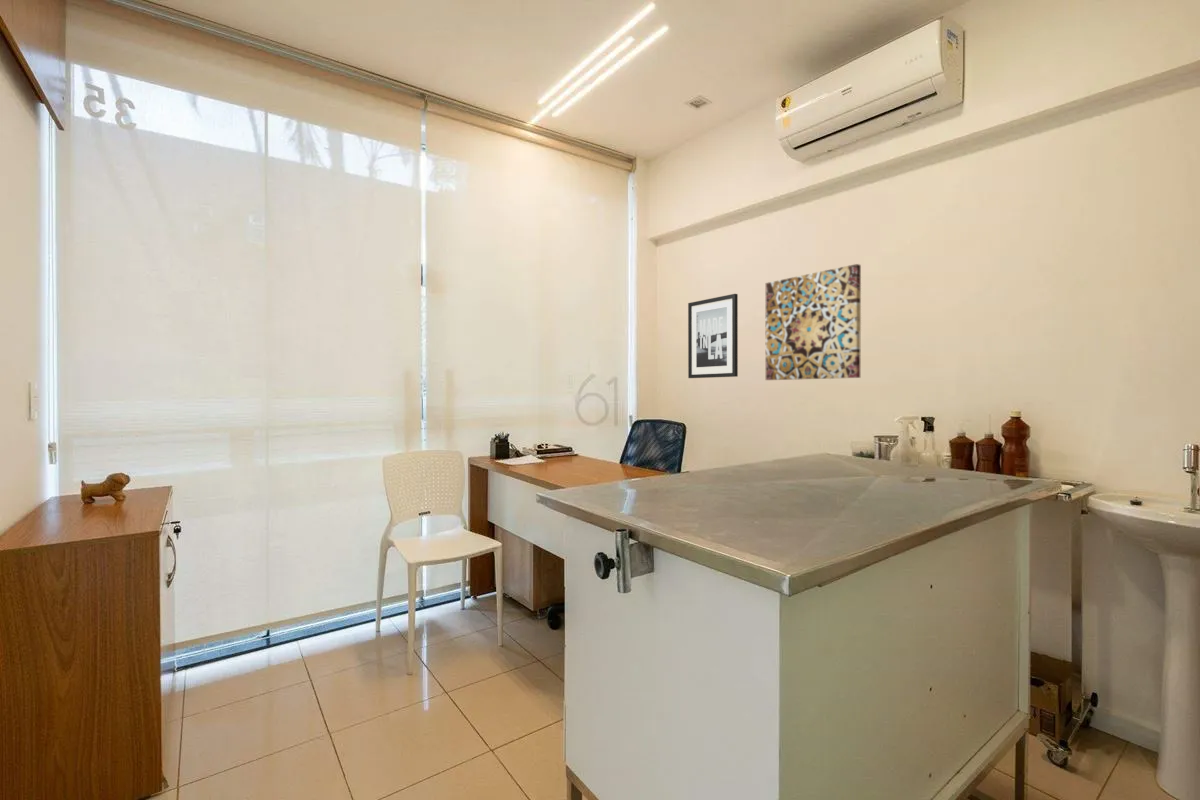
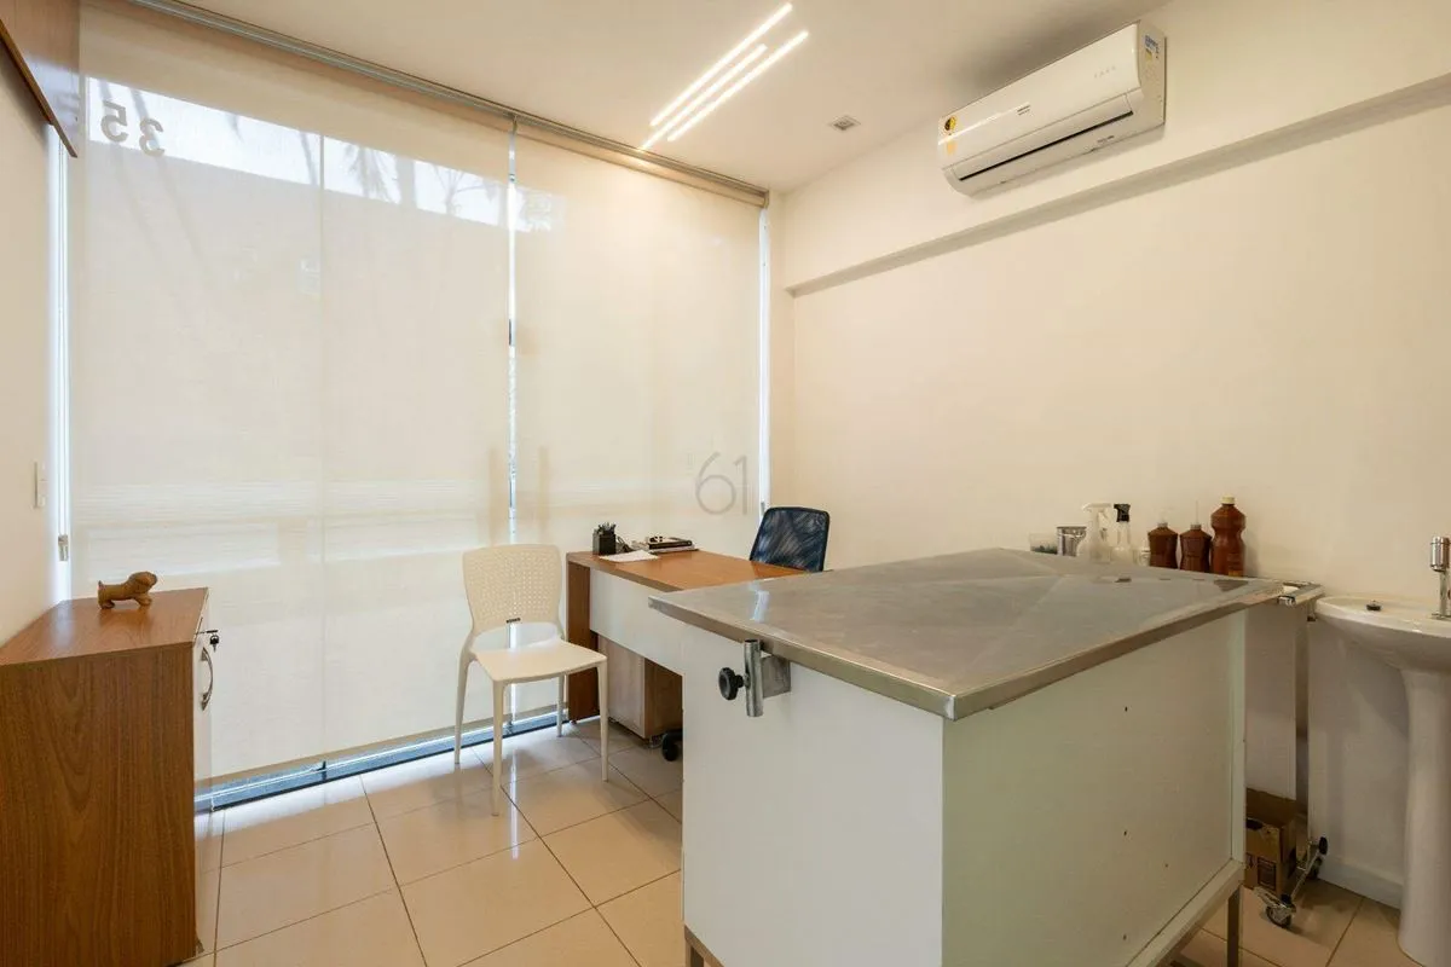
- wall art [765,263,862,381]
- wall art [687,293,739,379]
